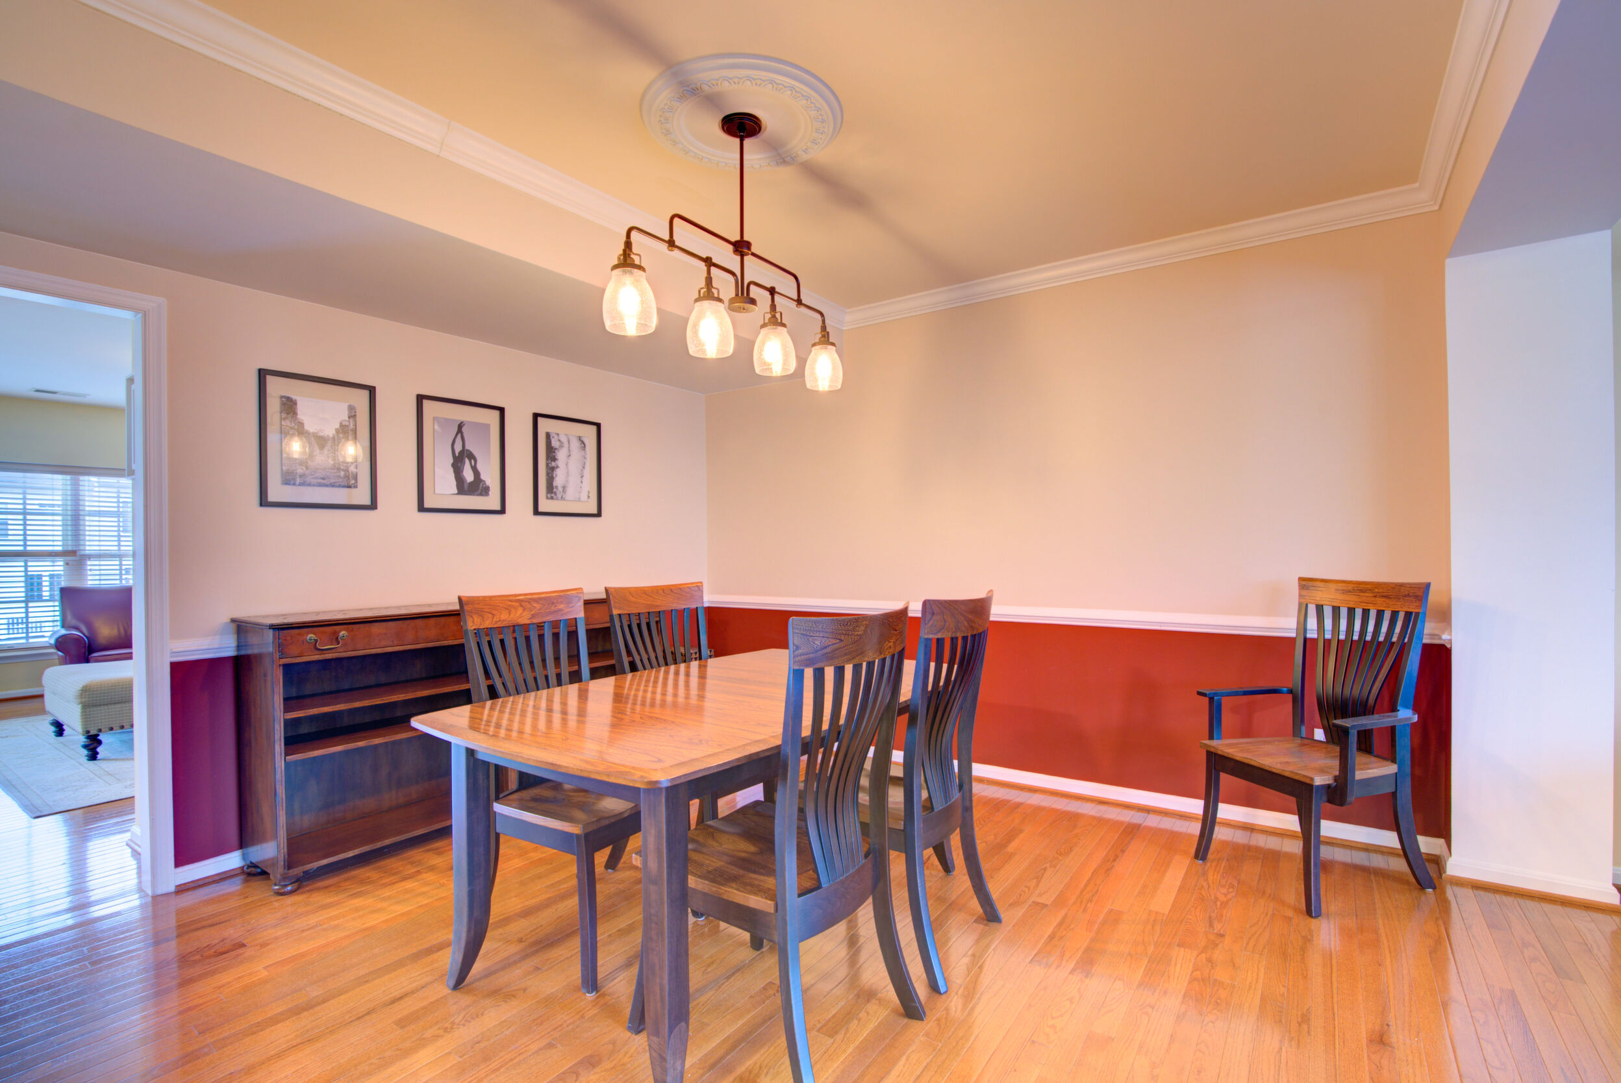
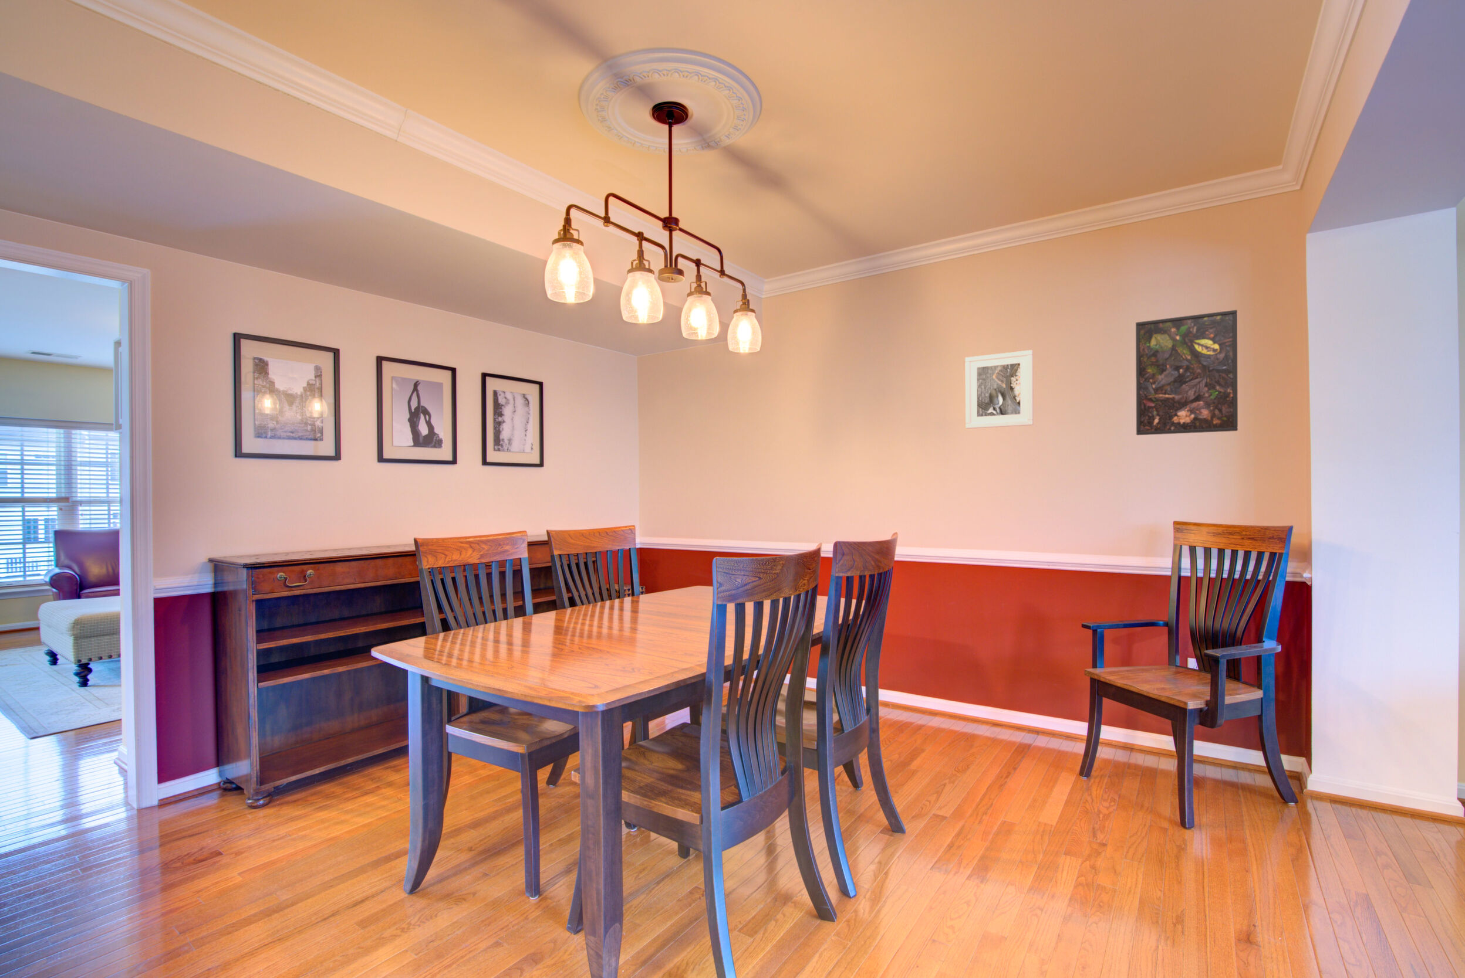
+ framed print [1135,309,1239,436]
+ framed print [965,349,1035,429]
